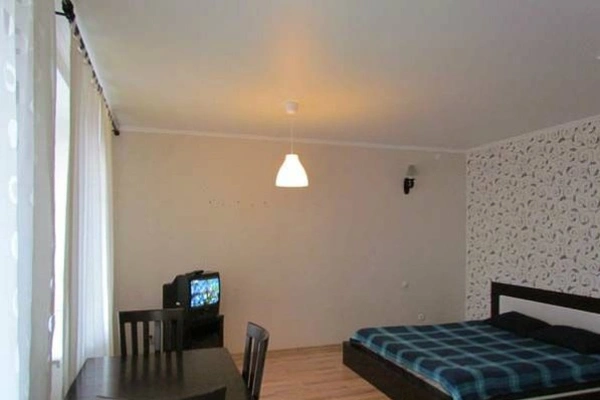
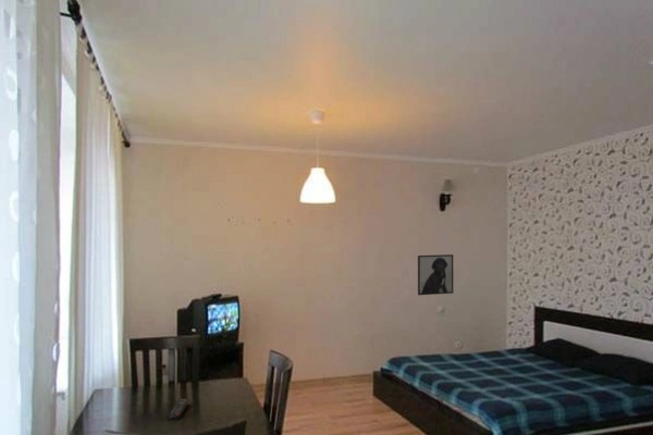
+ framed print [417,253,454,296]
+ remote control [167,398,190,422]
